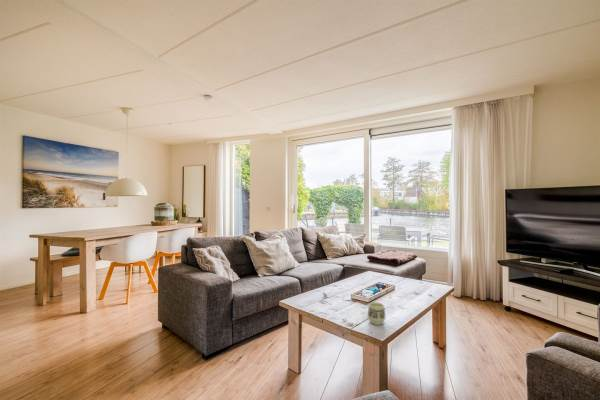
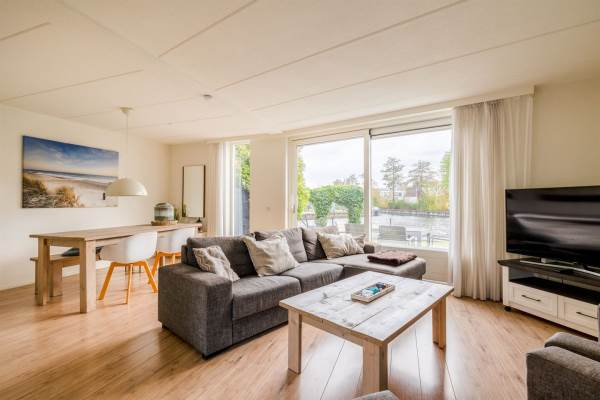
- cup [367,301,386,326]
